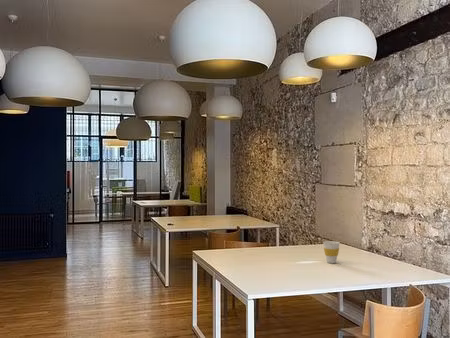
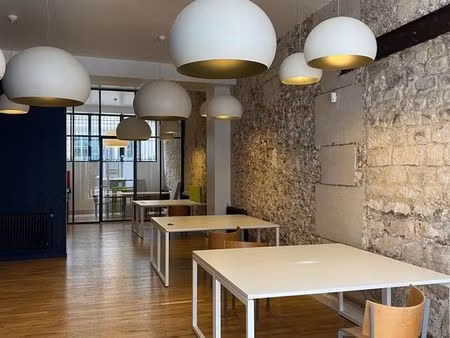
- cup [322,240,340,264]
